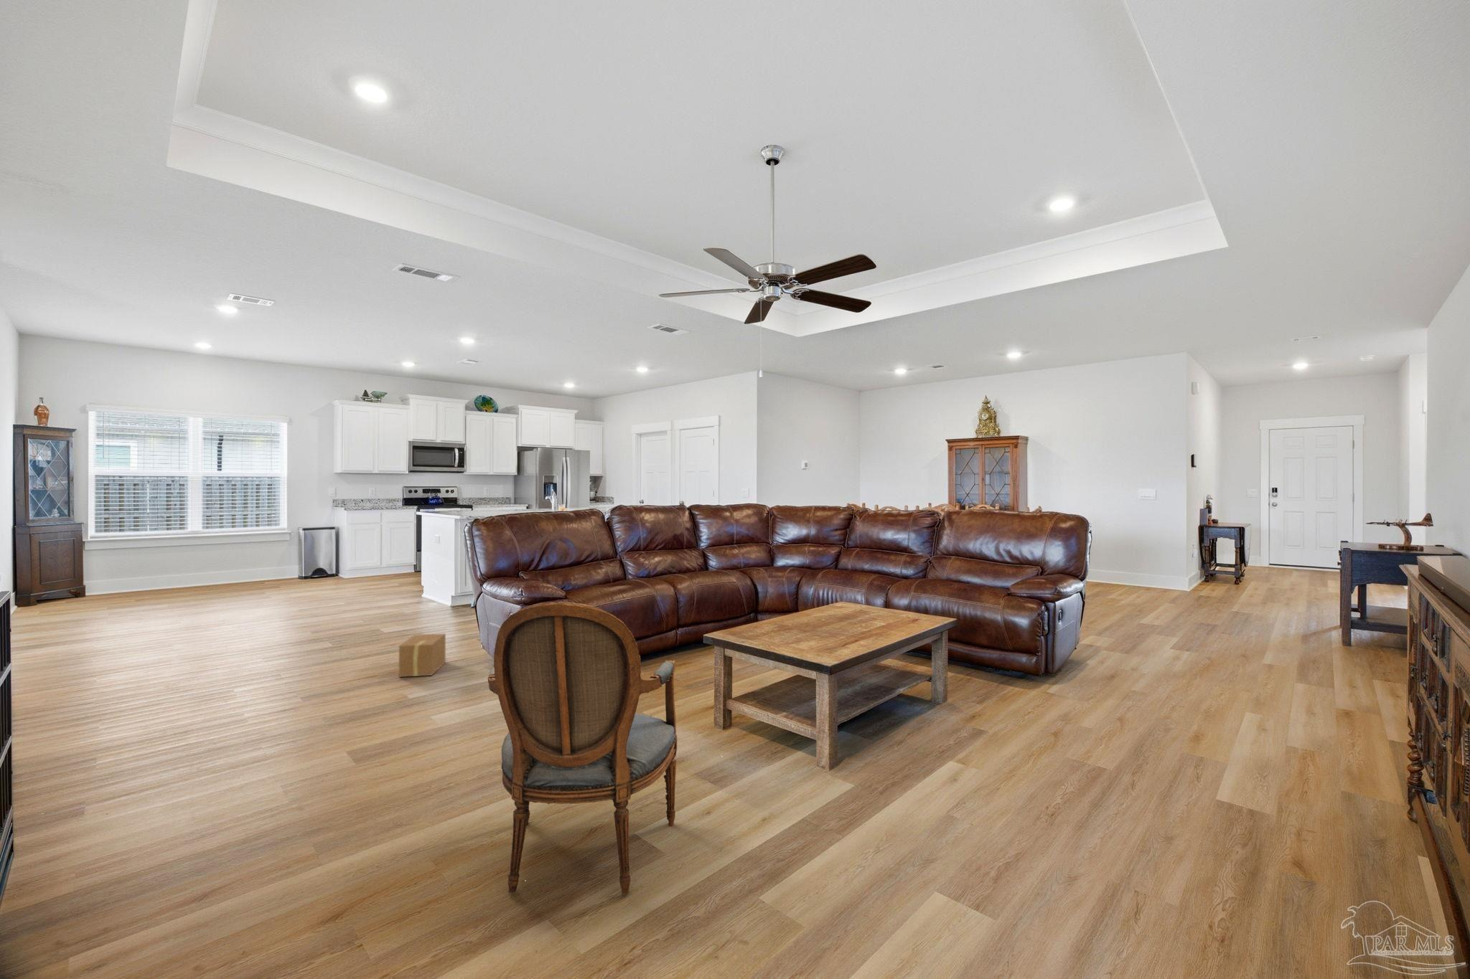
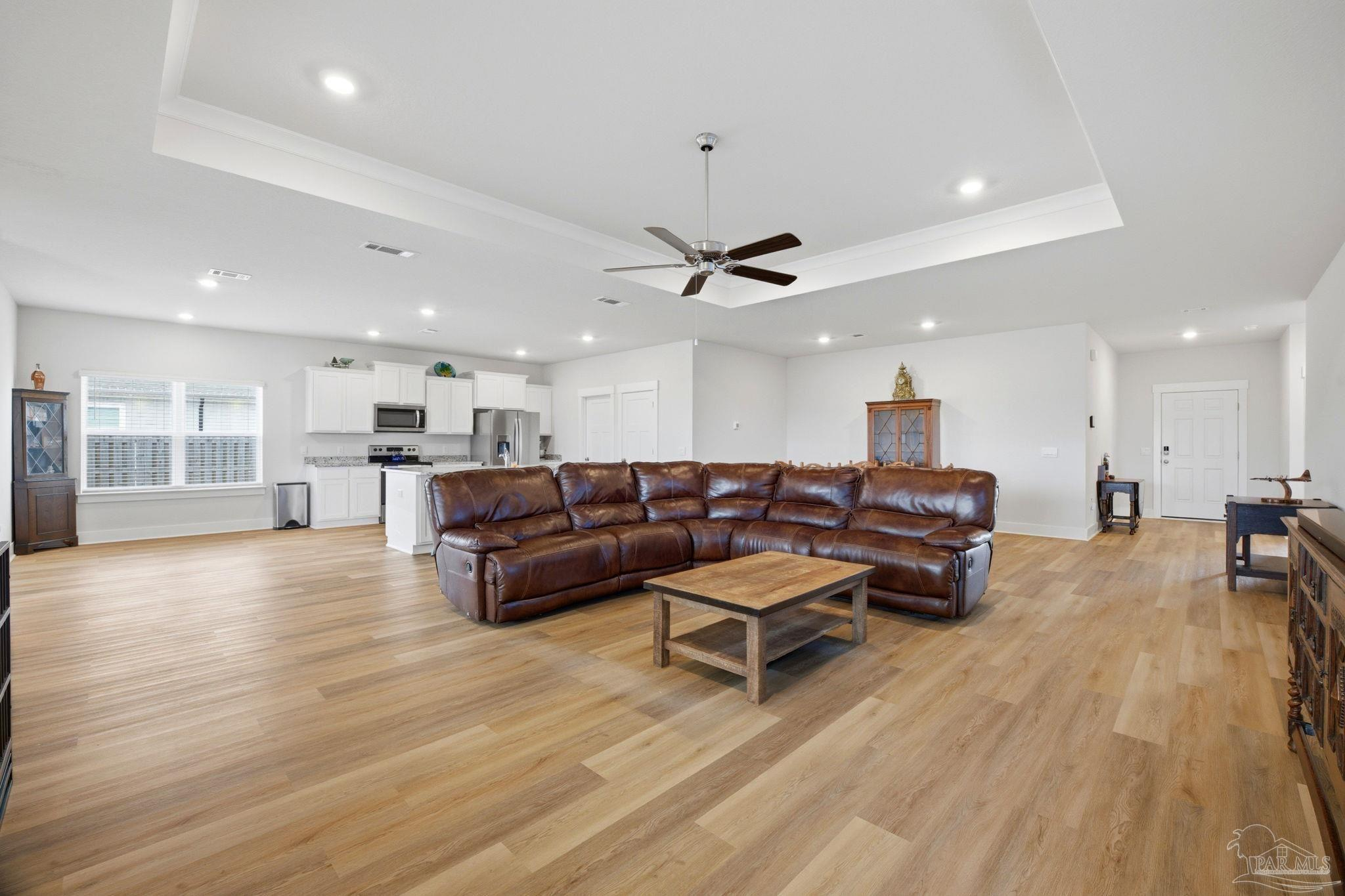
- armchair [487,601,678,898]
- cardboard box [398,633,446,677]
